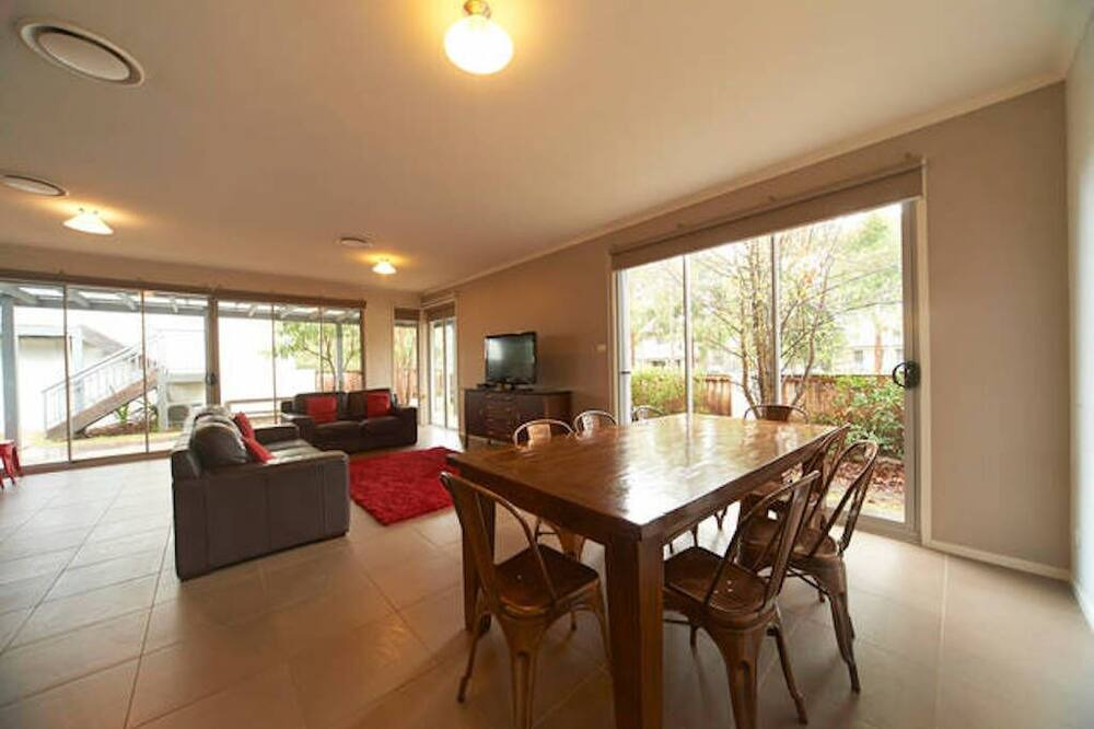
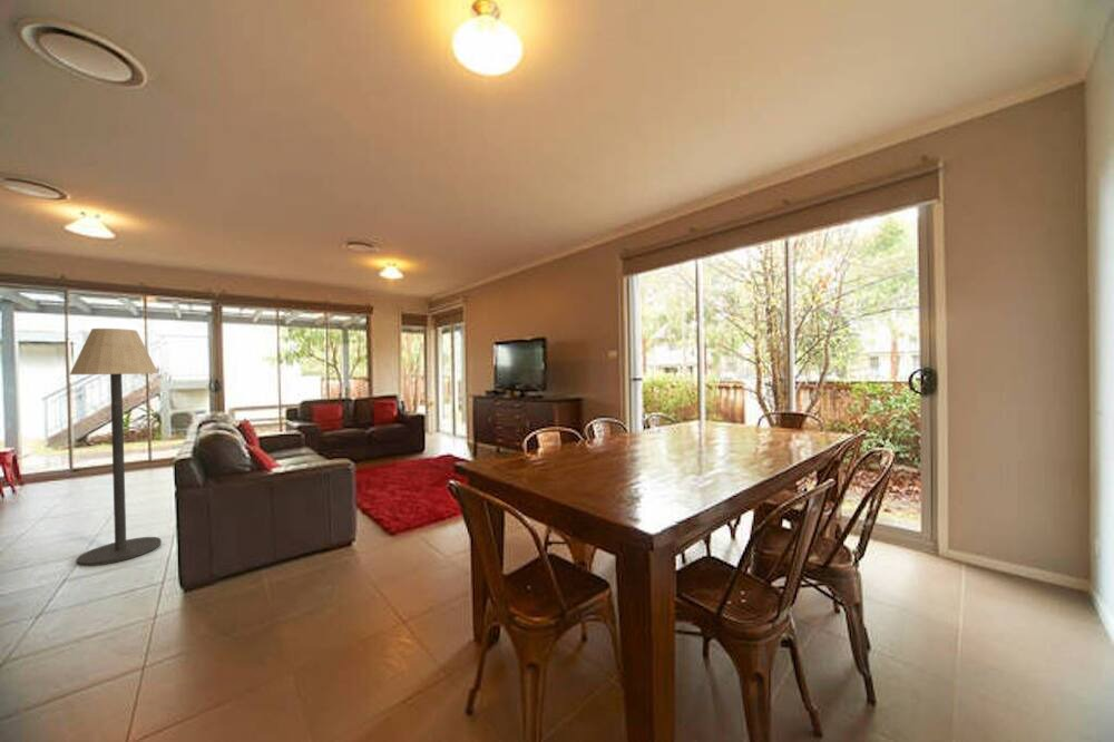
+ floor lamp [69,328,163,567]
